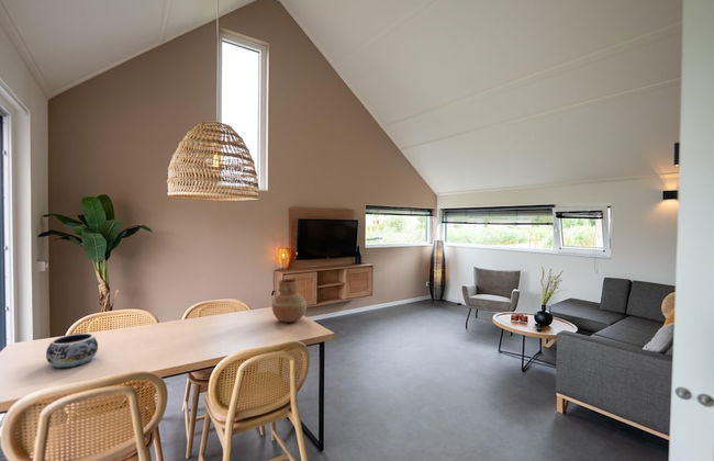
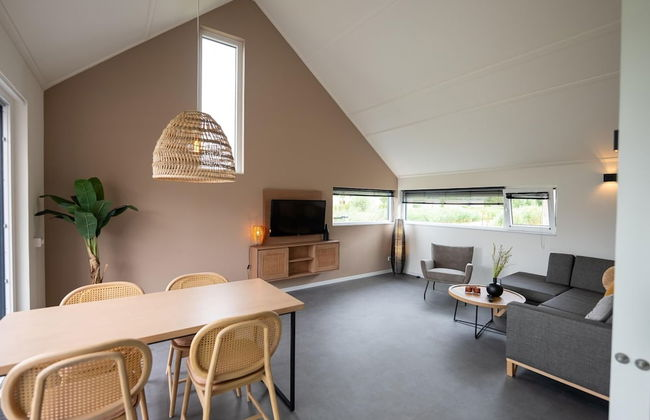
- vase [271,278,308,323]
- decorative bowl [45,333,99,369]
